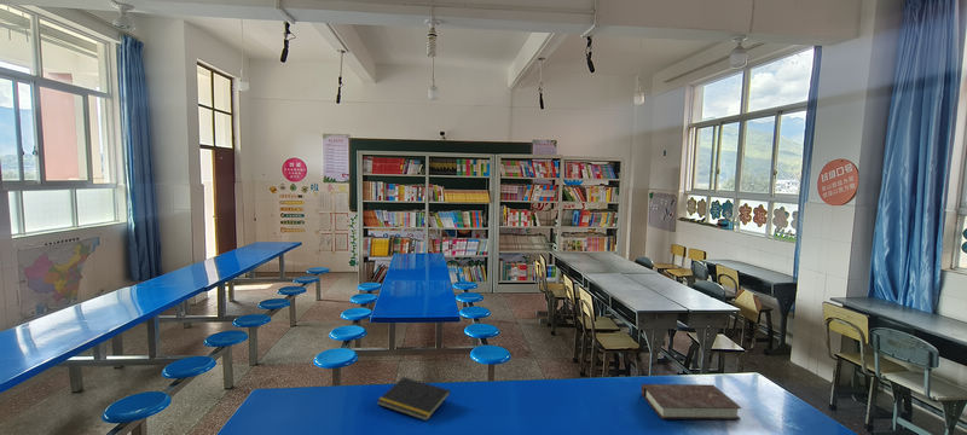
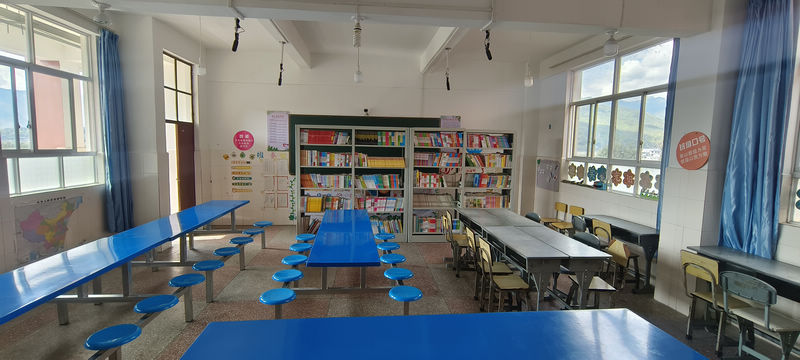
- book [641,383,742,420]
- notepad [376,376,452,422]
